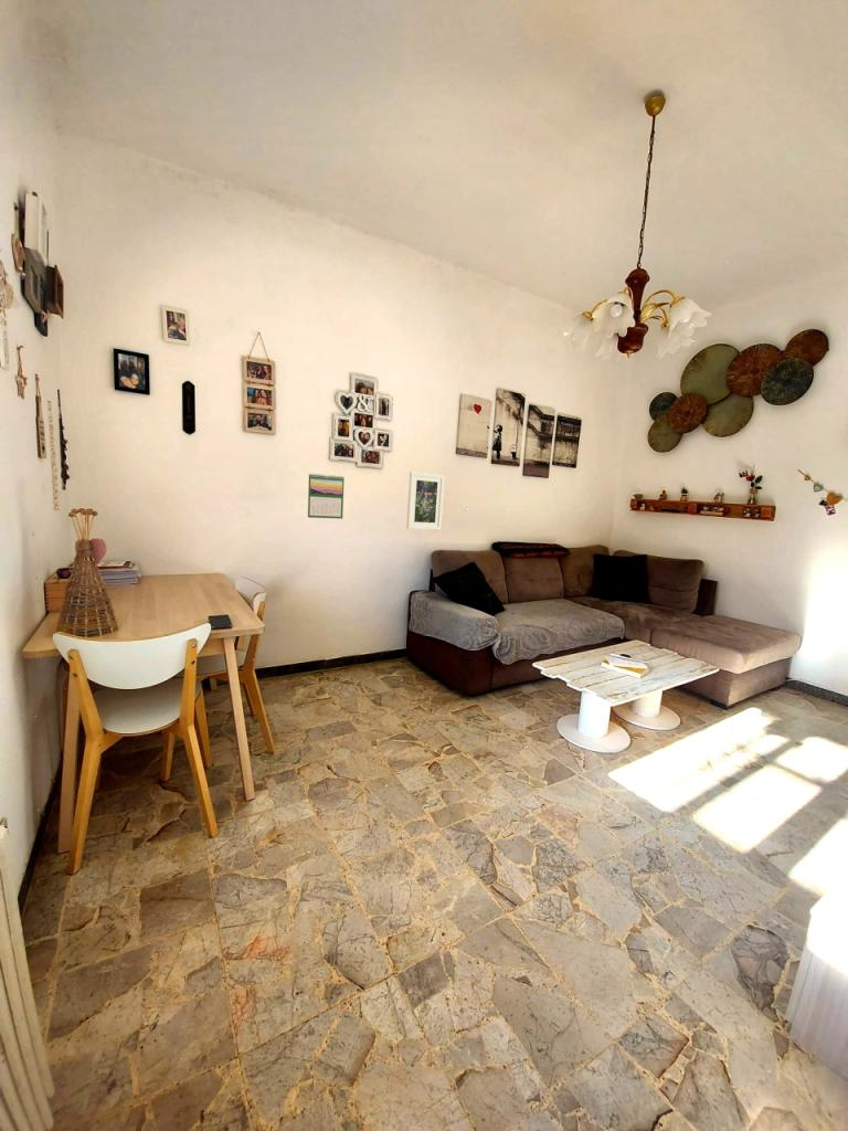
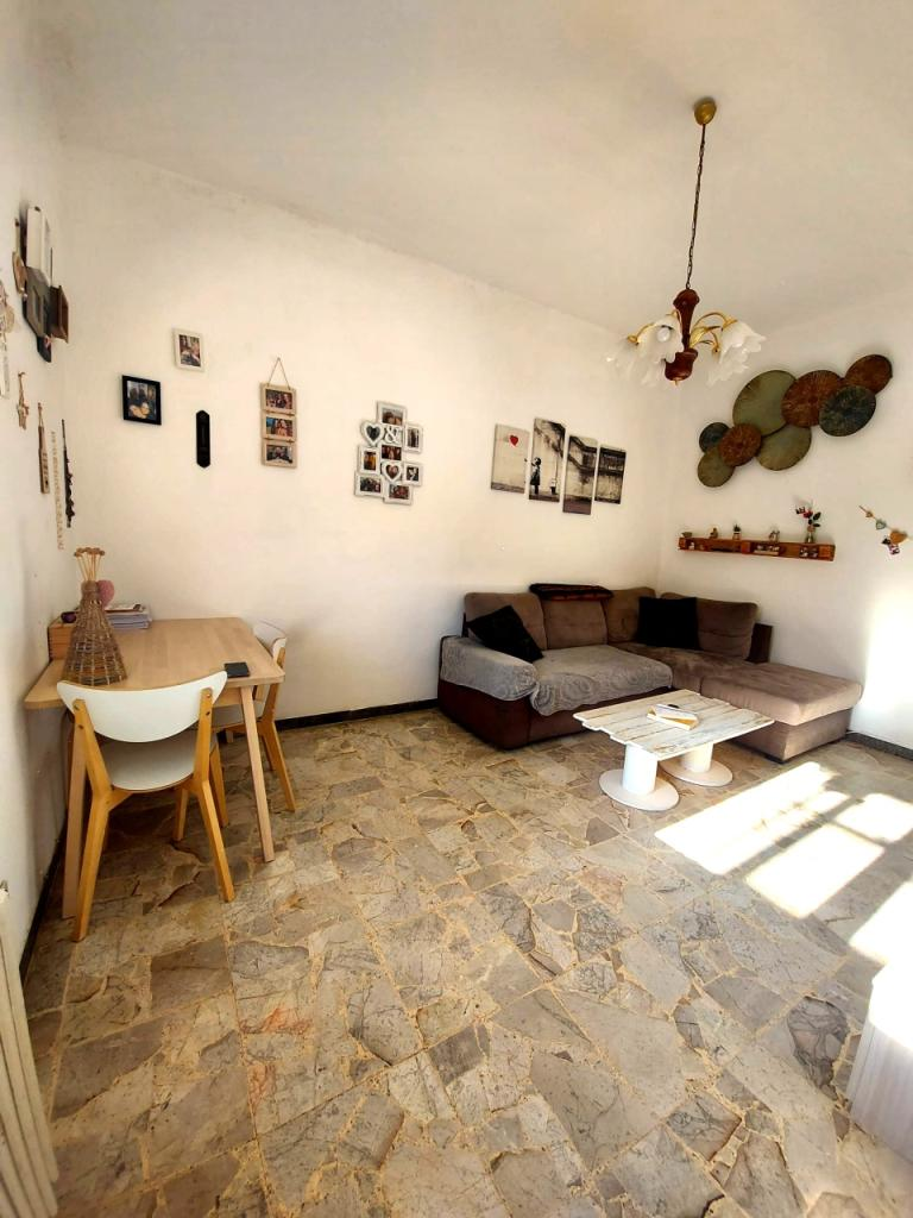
- calendar [307,473,346,520]
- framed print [405,471,445,531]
